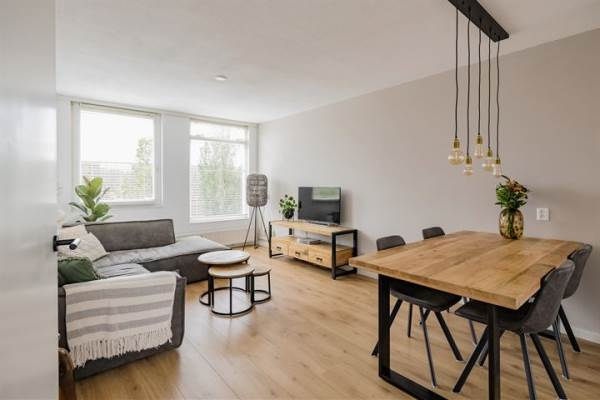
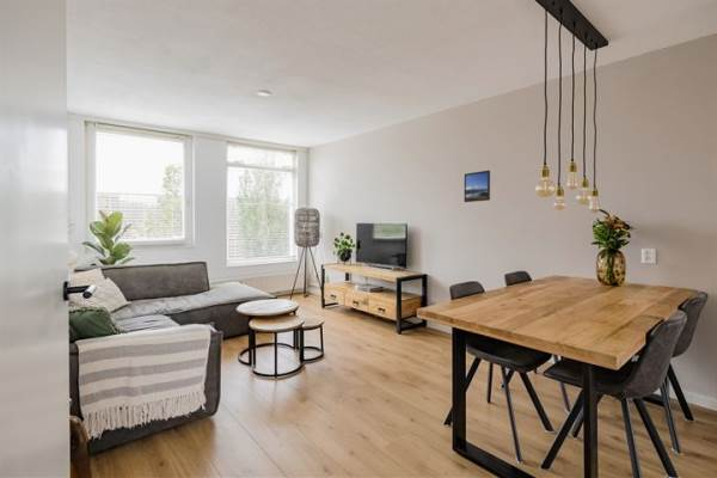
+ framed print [464,170,491,203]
